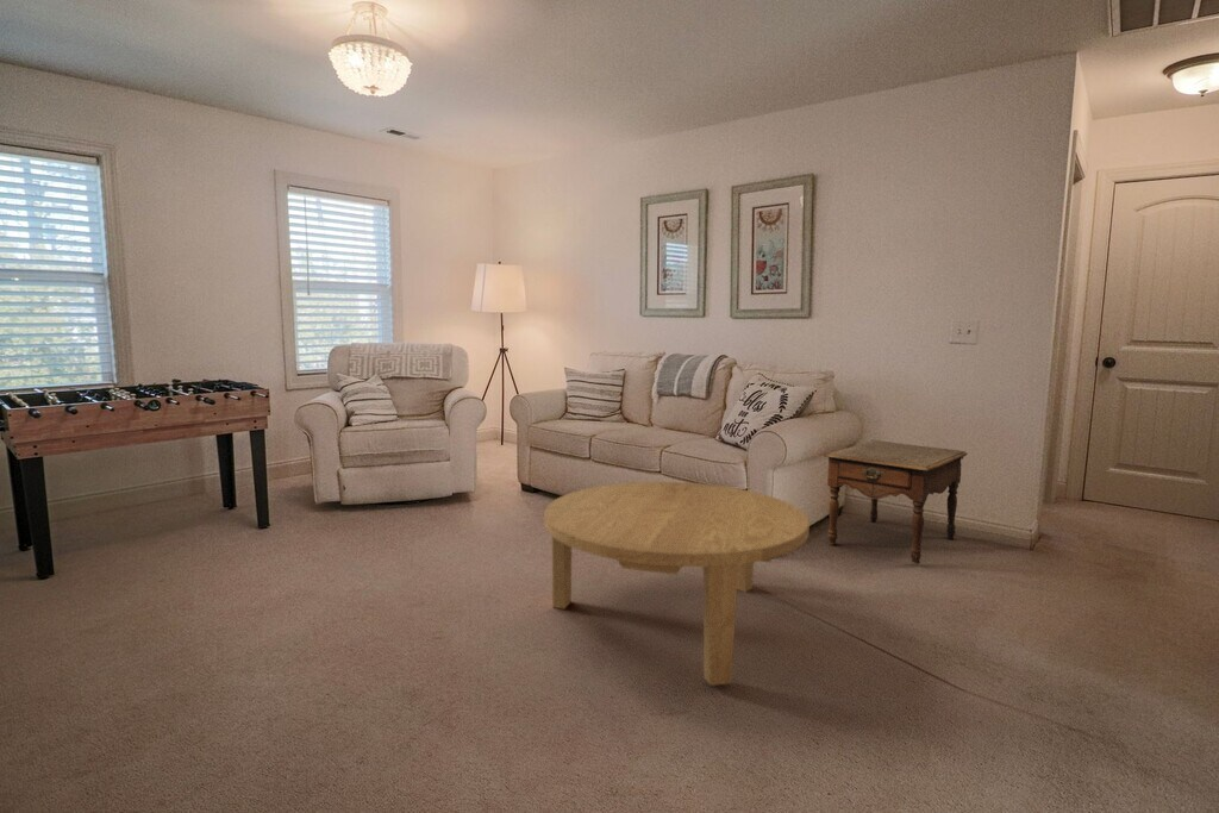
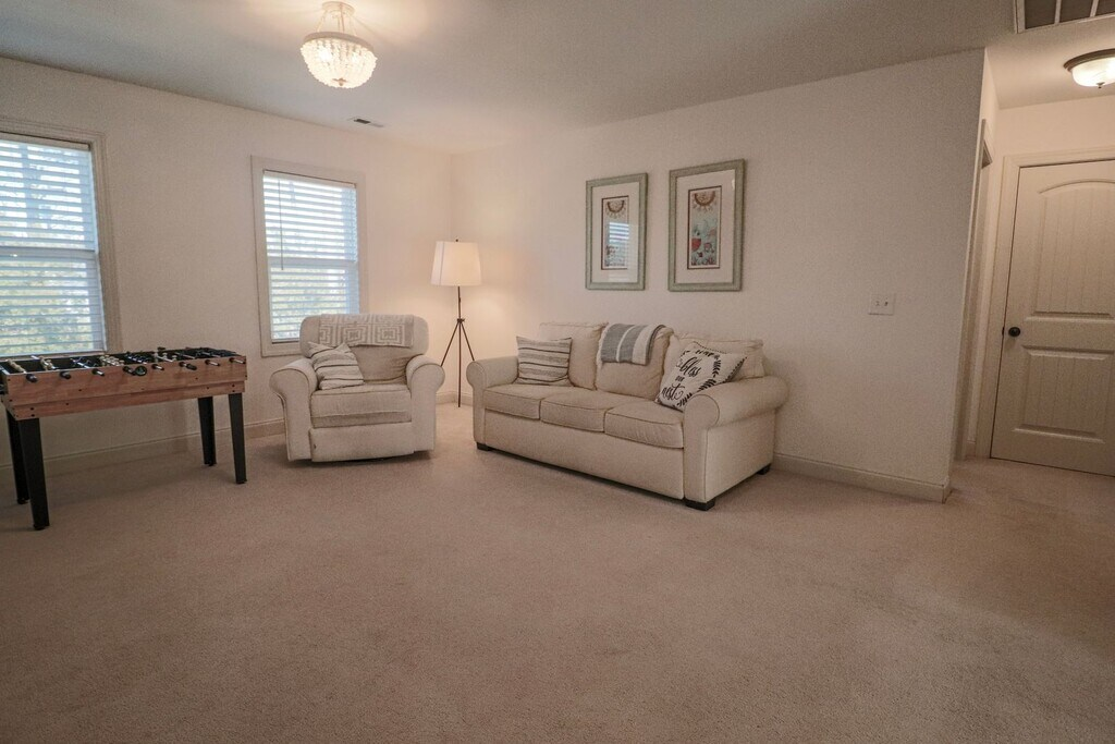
- side table [823,439,968,565]
- coffee table [544,481,811,687]
